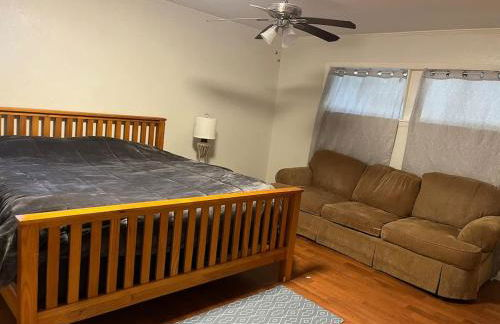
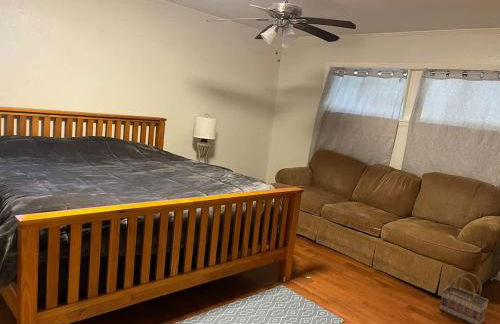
+ basket [439,272,490,324]
